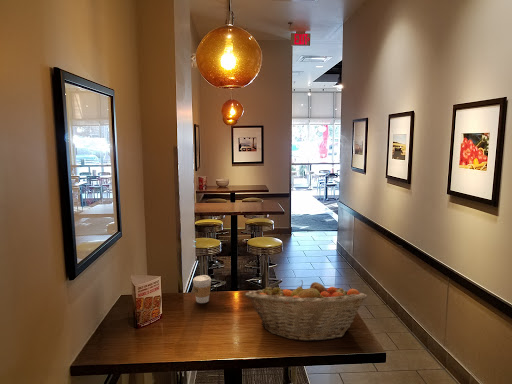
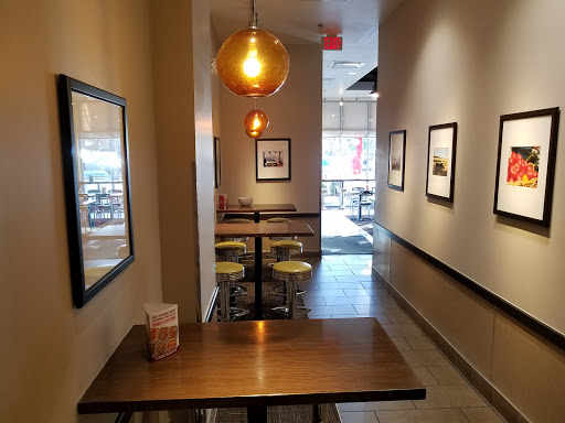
- fruit basket [244,279,368,343]
- coffee cup [192,274,212,304]
